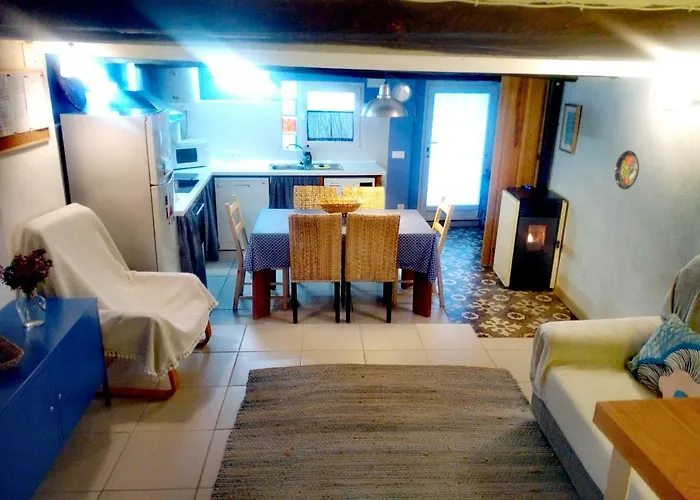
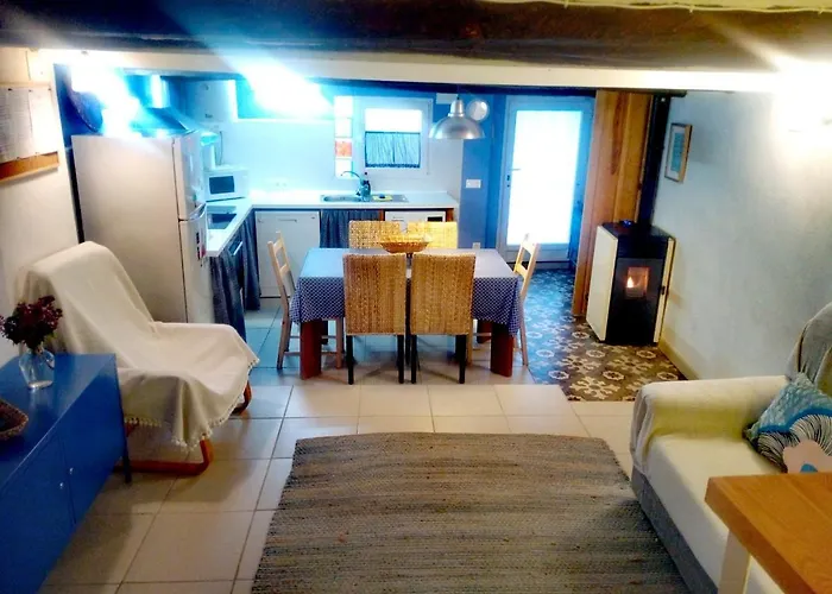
- decorative plate [614,150,640,190]
